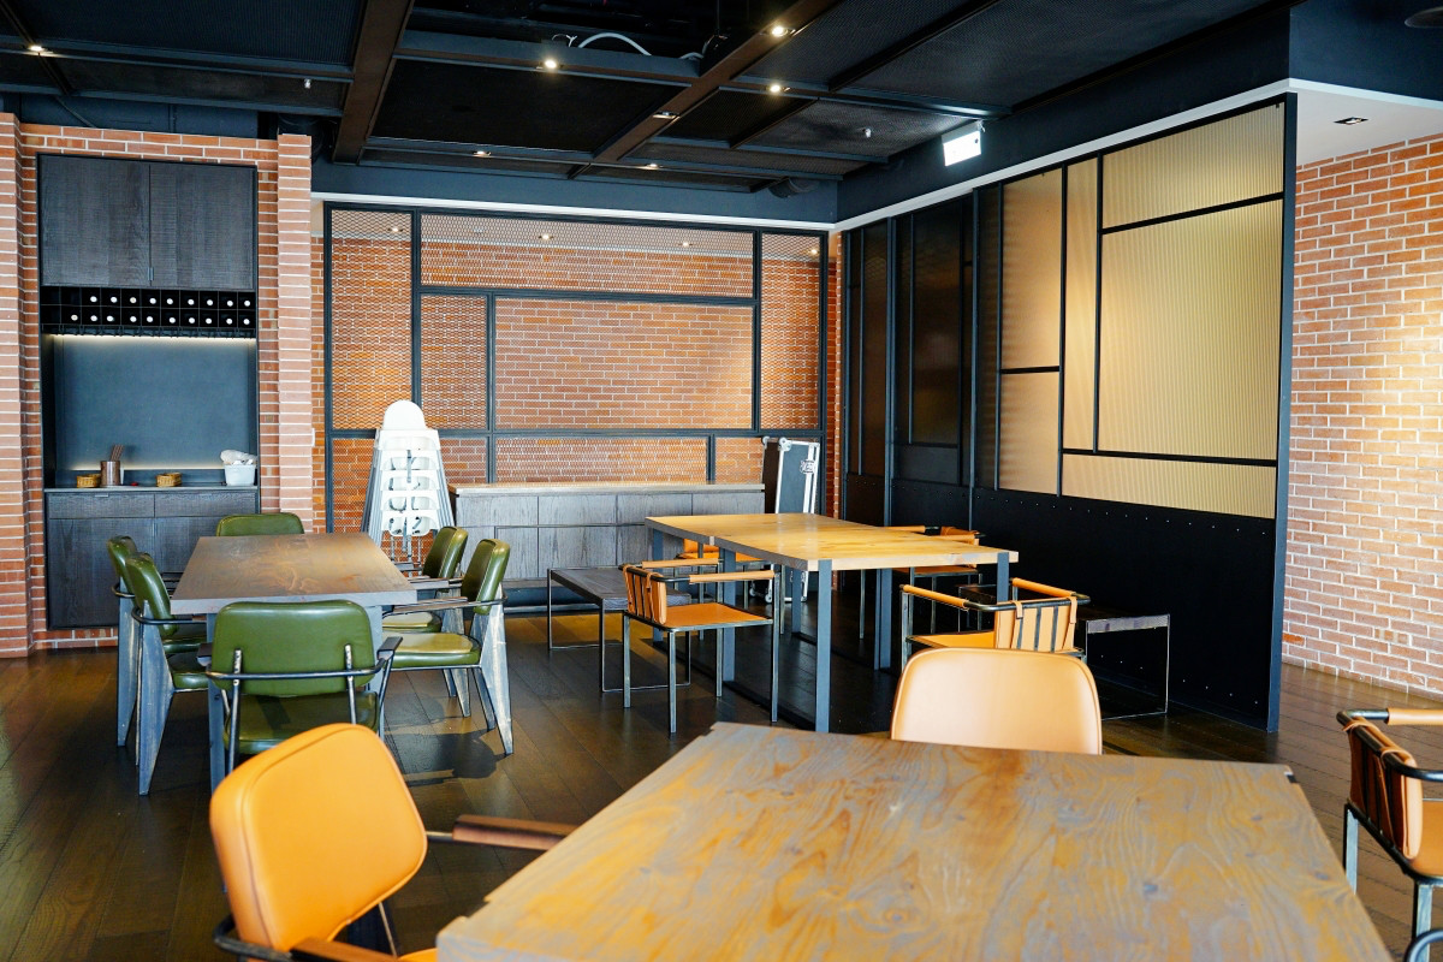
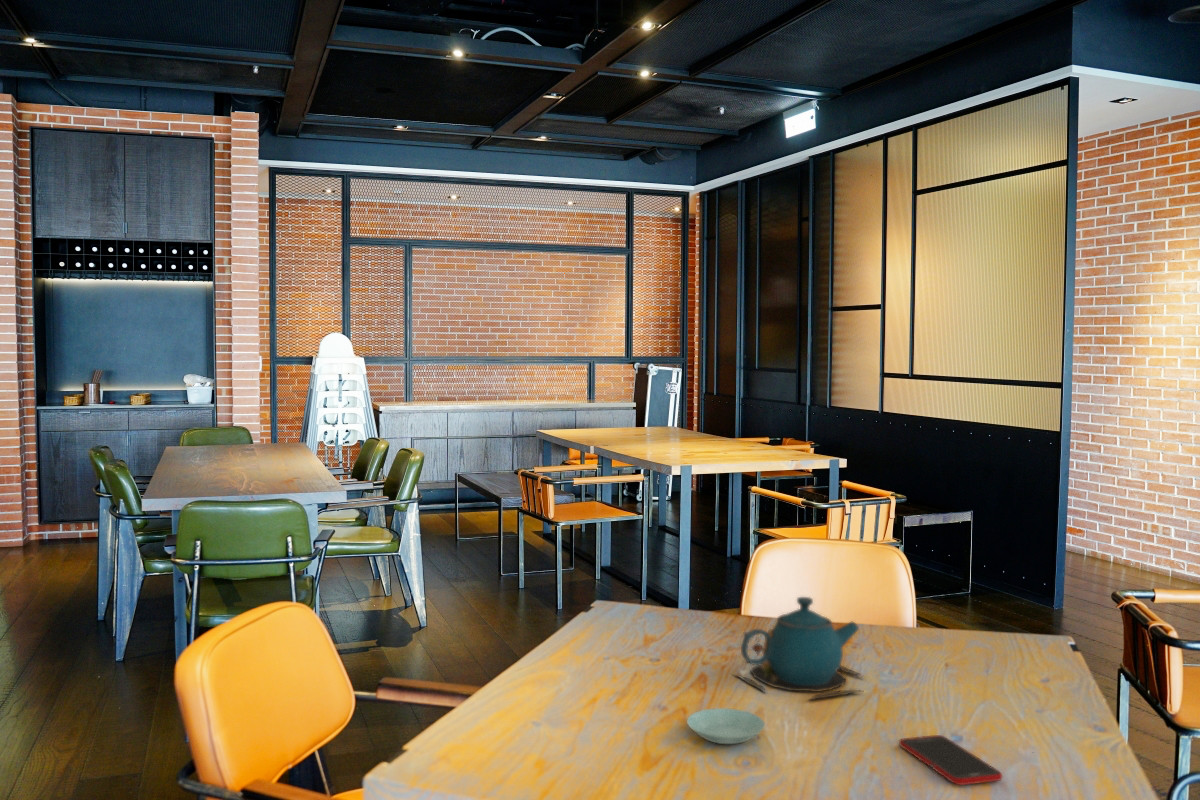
+ cell phone [898,734,1003,786]
+ teapot [732,596,868,701]
+ saucer [686,707,766,745]
